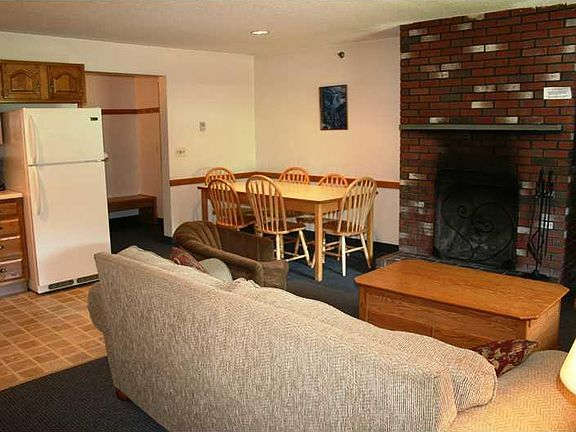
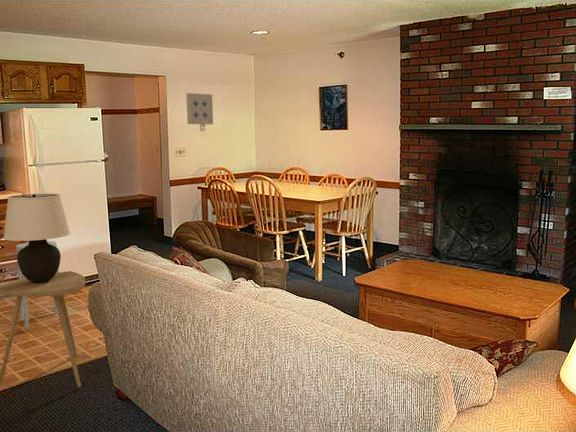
+ stool [15,240,60,330]
+ wall art [185,92,214,126]
+ side table [0,270,86,388]
+ table lamp [2,193,71,283]
